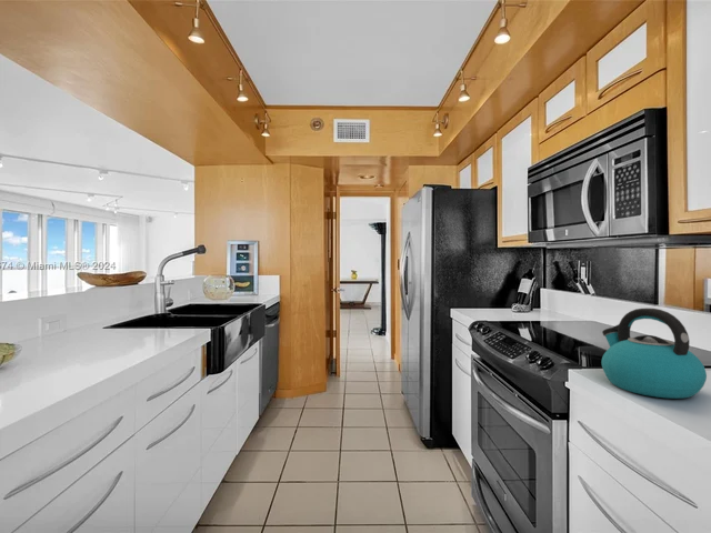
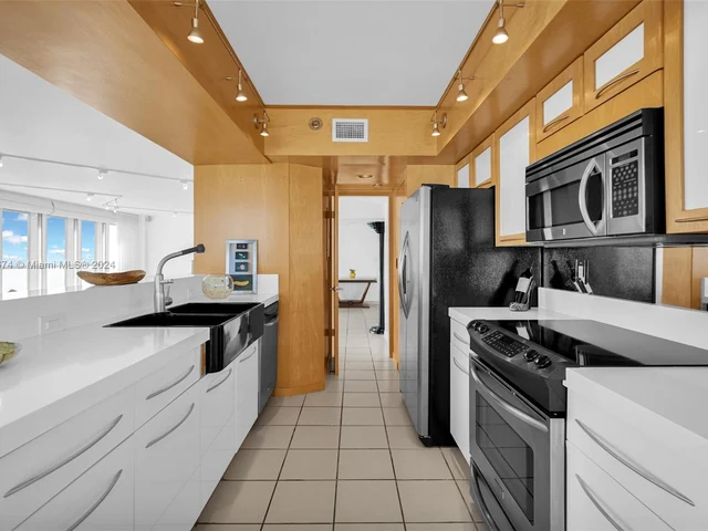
- kettle [600,308,708,400]
